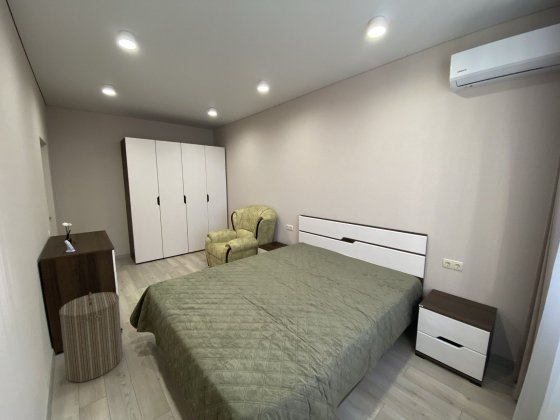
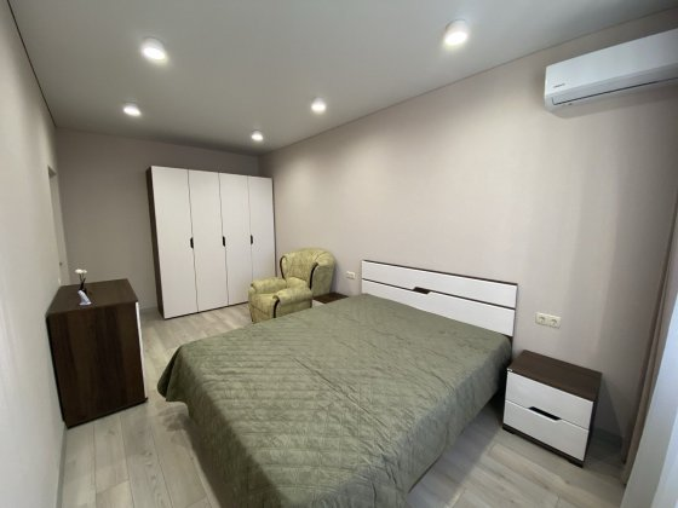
- laundry hamper [58,291,124,383]
